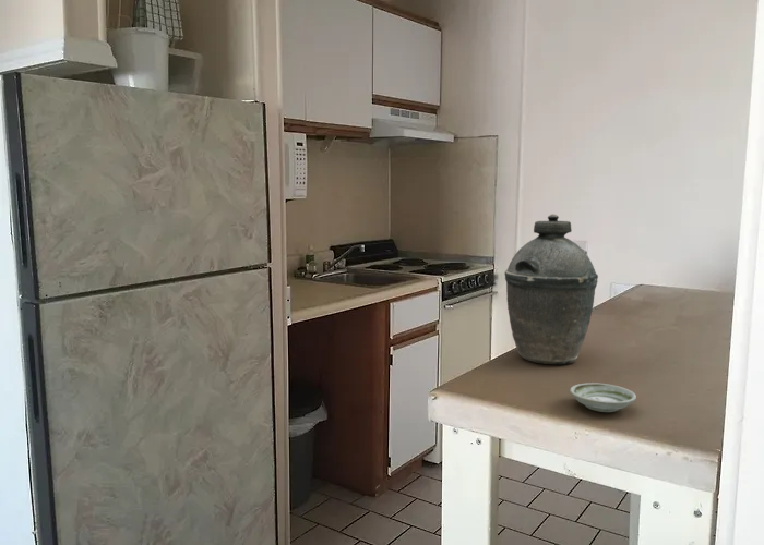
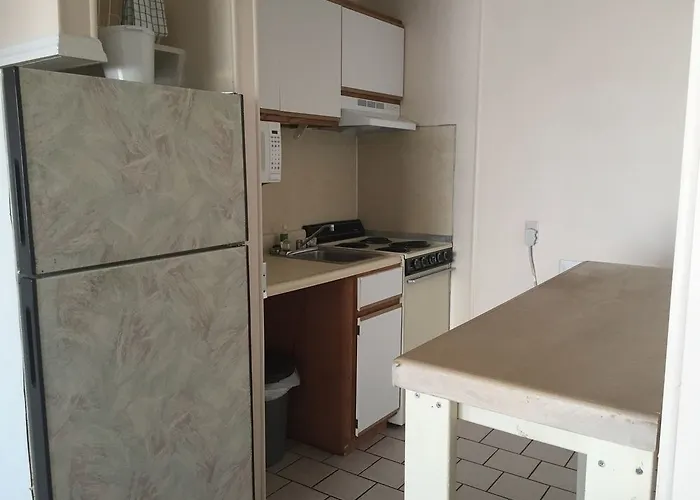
- kettle [503,213,599,365]
- saucer [569,382,637,413]
